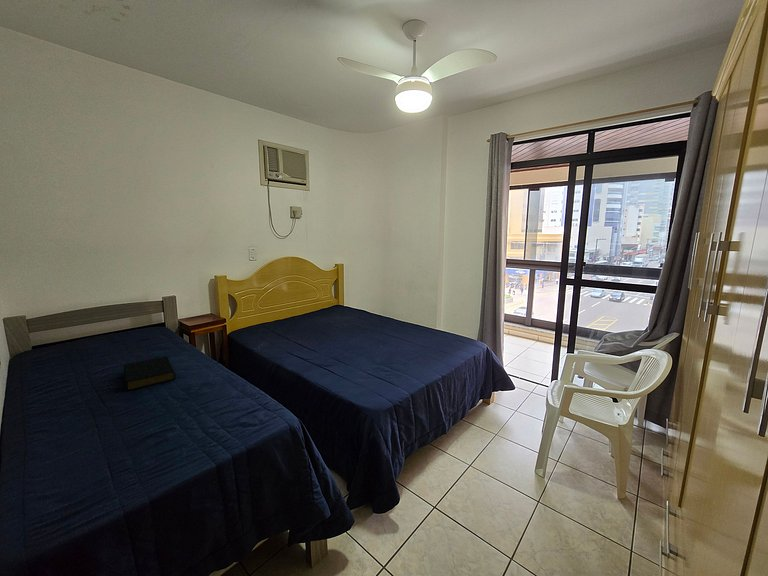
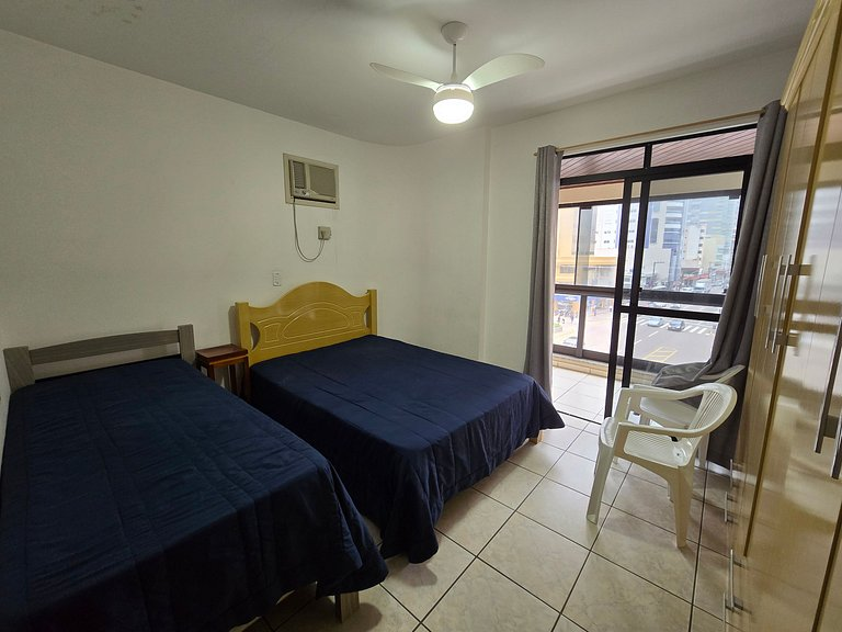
- hardback book [123,355,176,392]
